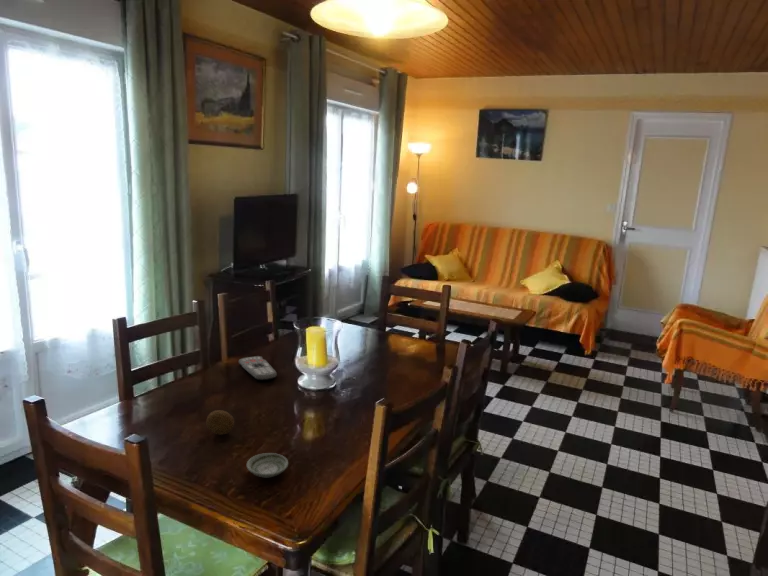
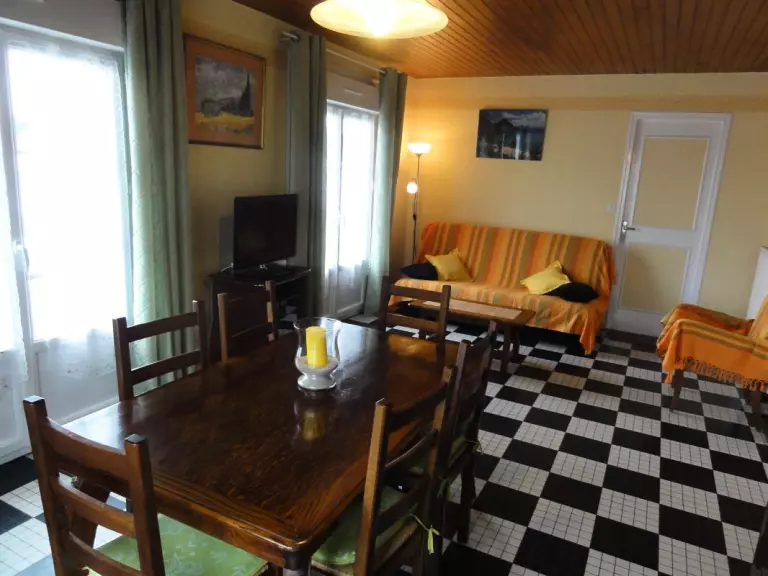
- remote control [238,355,278,381]
- saucer [246,452,289,479]
- fruit [205,409,235,436]
